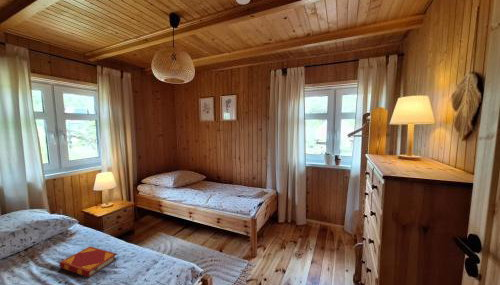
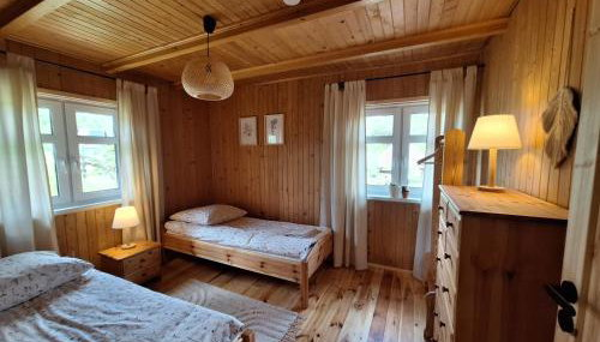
- hardback book [58,246,118,278]
